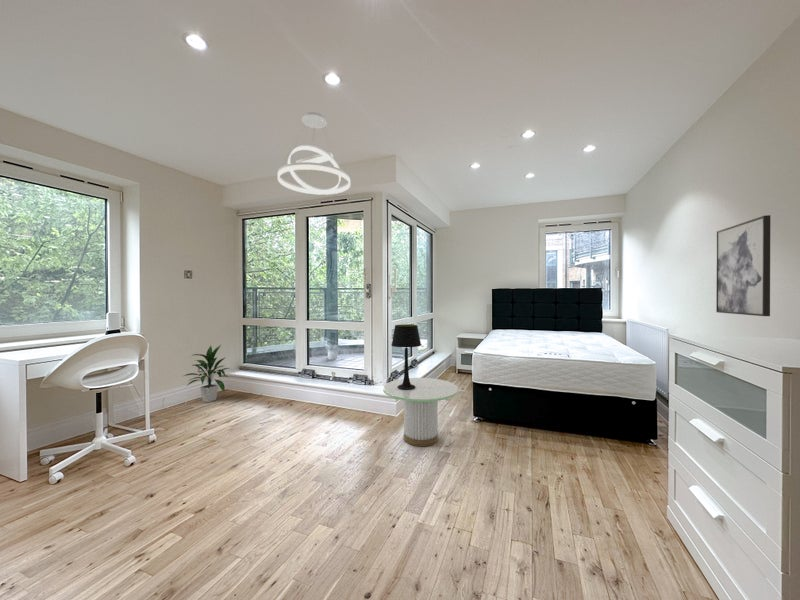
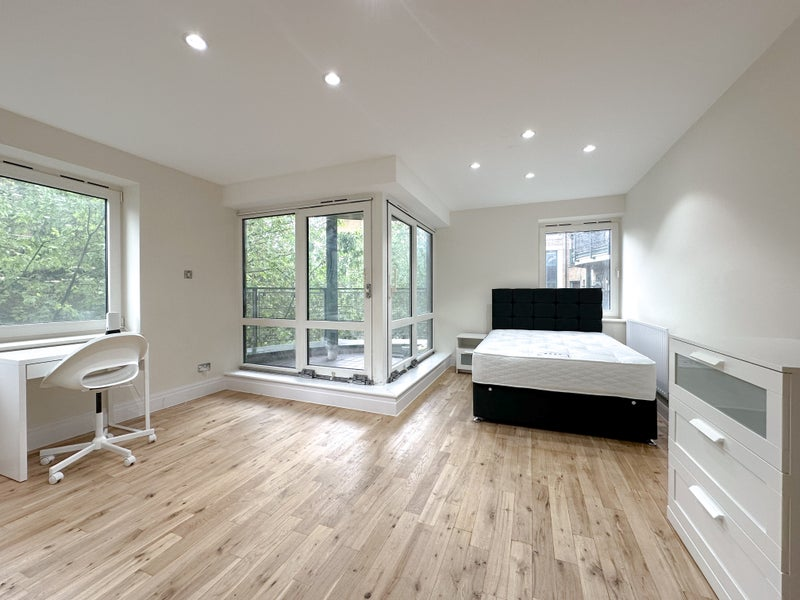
- wall art [715,214,771,317]
- indoor plant [183,344,230,403]
- pendant light [277,111,351,196]
- table lamp [391,323,422,390]
- side table [382,377,459,447]
